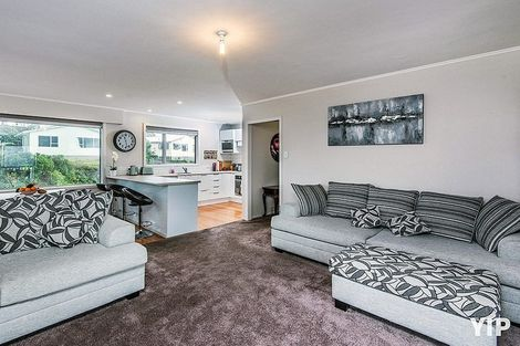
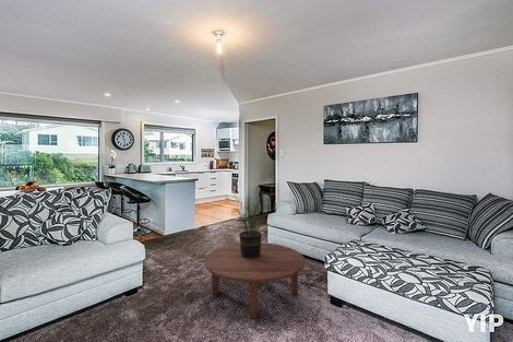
+ coffee table [203,241,306,319]
+ potted plant [231,189,267,259]
